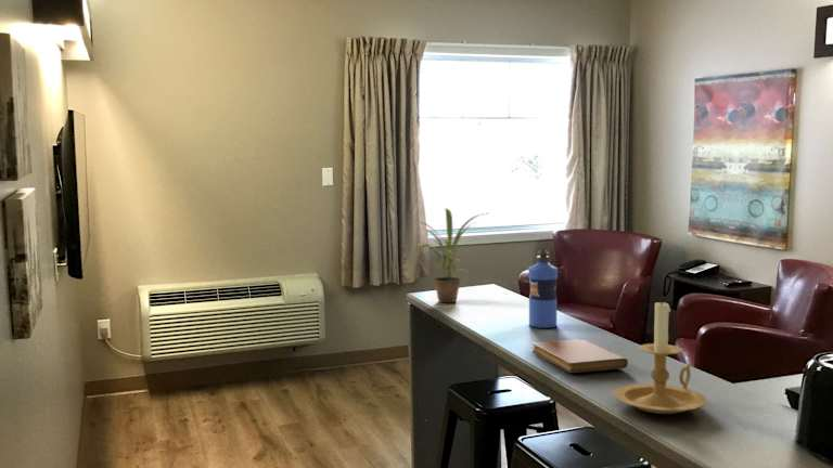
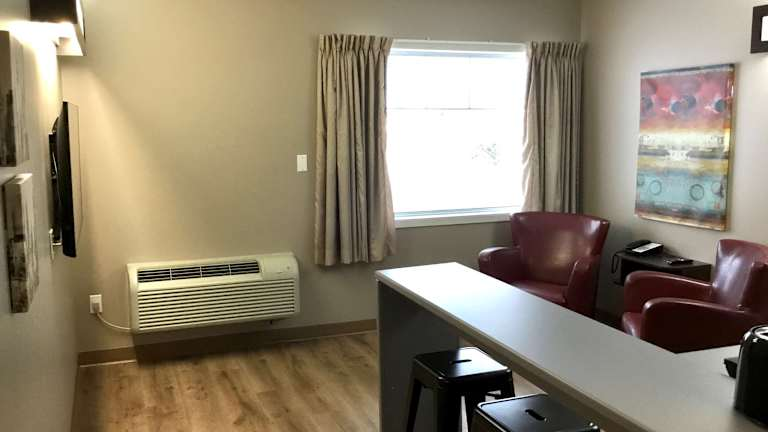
- candle holder [613,298,708,415]
- potted plant [413,207,491,303]
- notebook [531,338,629,374]
- water bottle [527,248,559,329]
